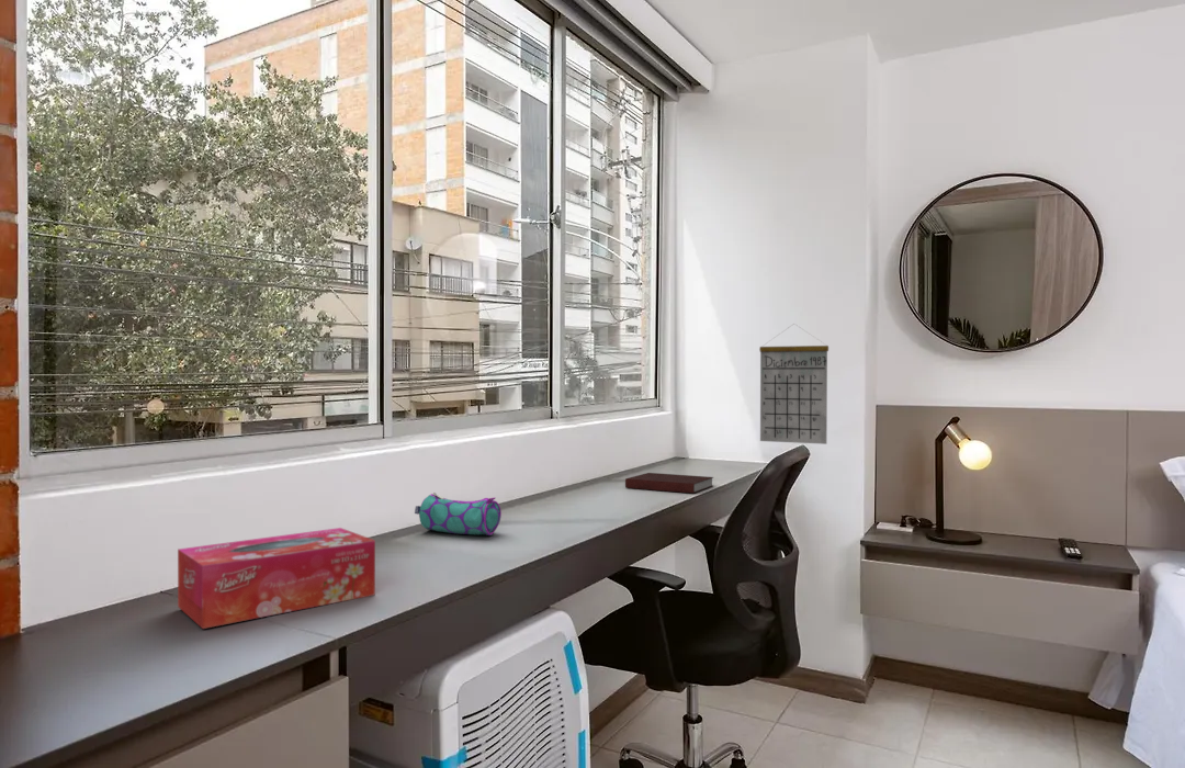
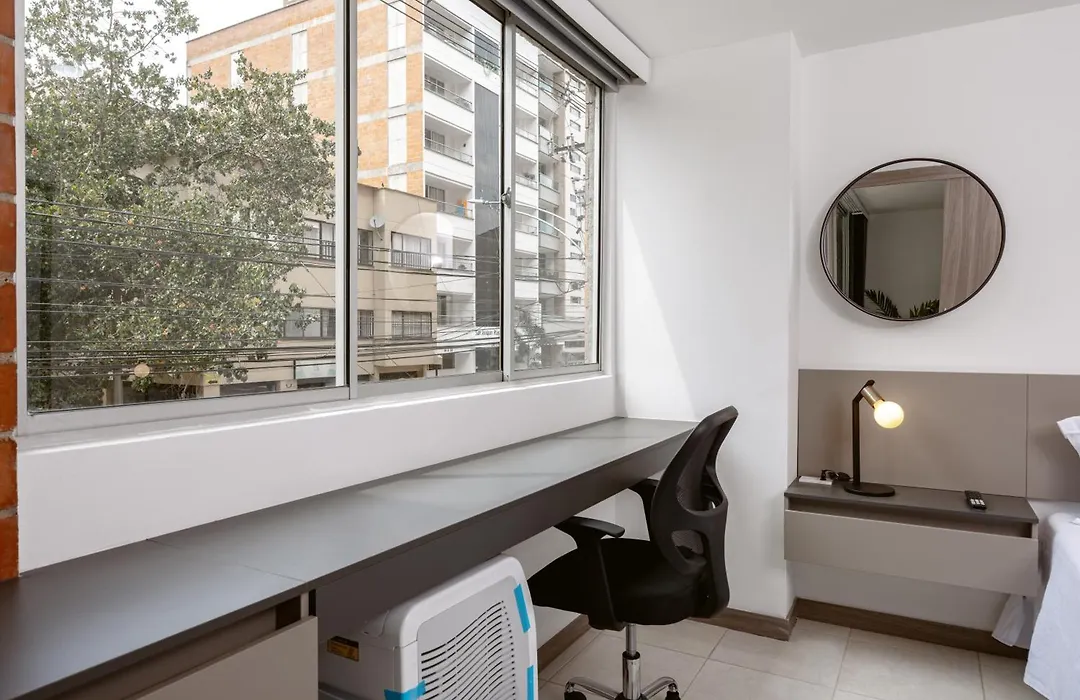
- pencil case [414,492,503,537]
- notebook [624,472,714,494]
- tissue box [177,527,376,630]
- calendar [758,323,830,445]
